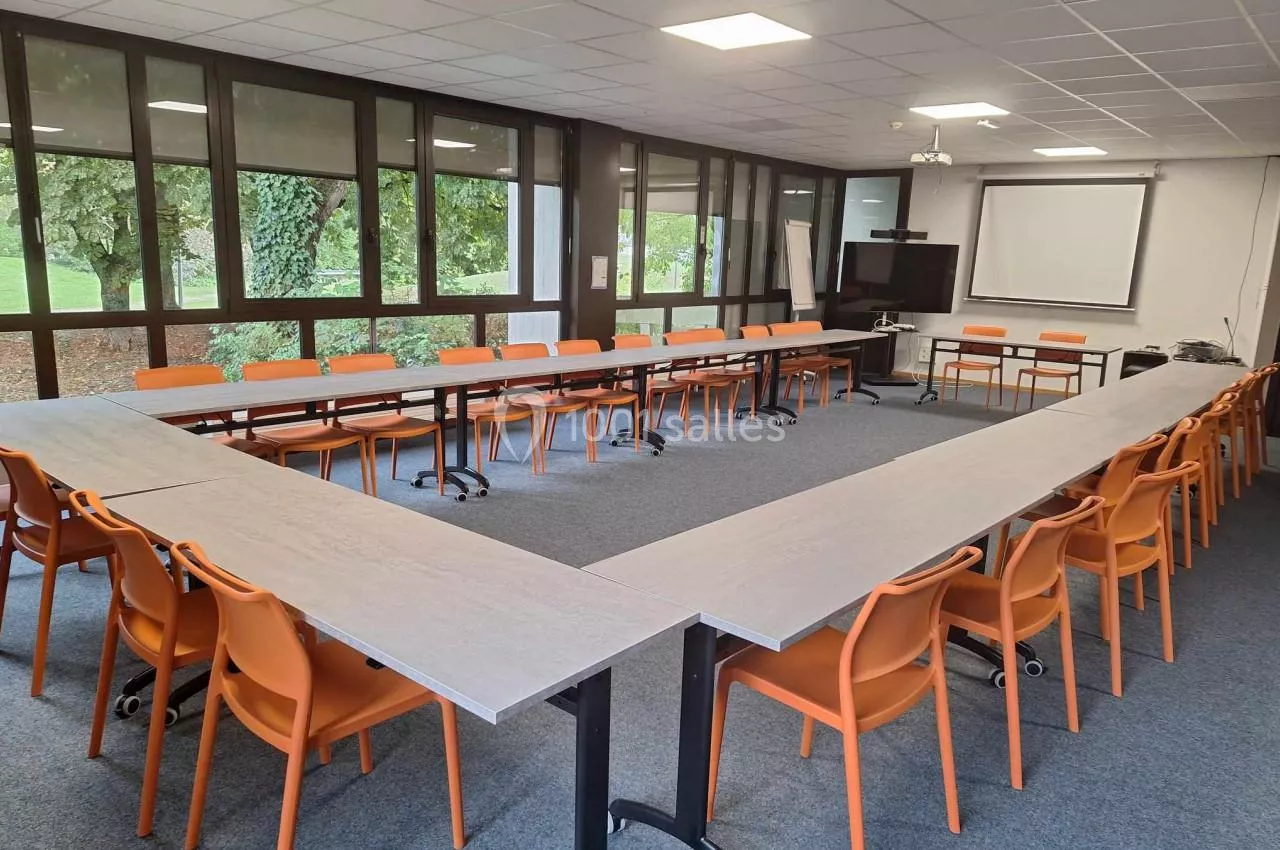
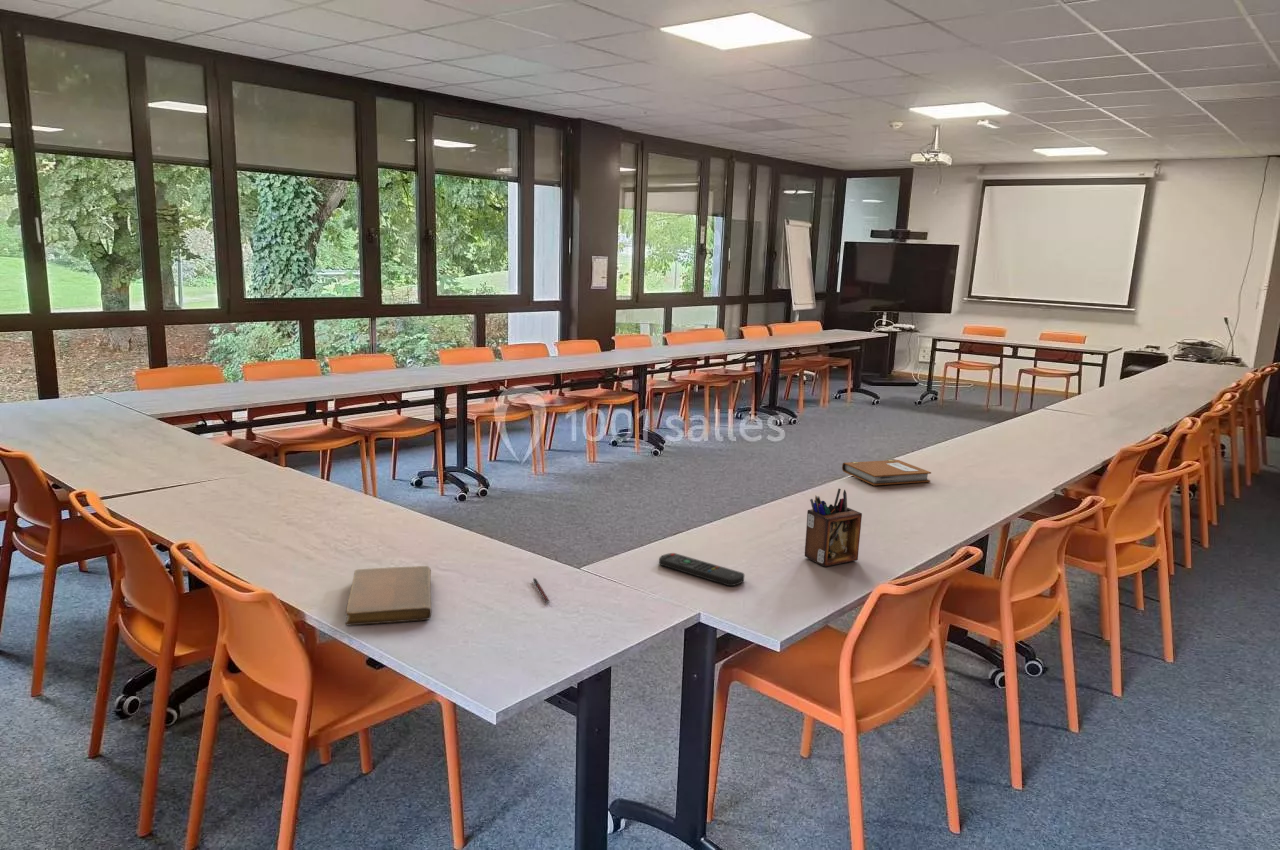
+ desk organizer [804,488,863,568]
+ notebook [344,565,433,627]
+ pen [532,576,550,604]
+ remote control [658,552,745,587]
+ notebook [841,459,932,486]
